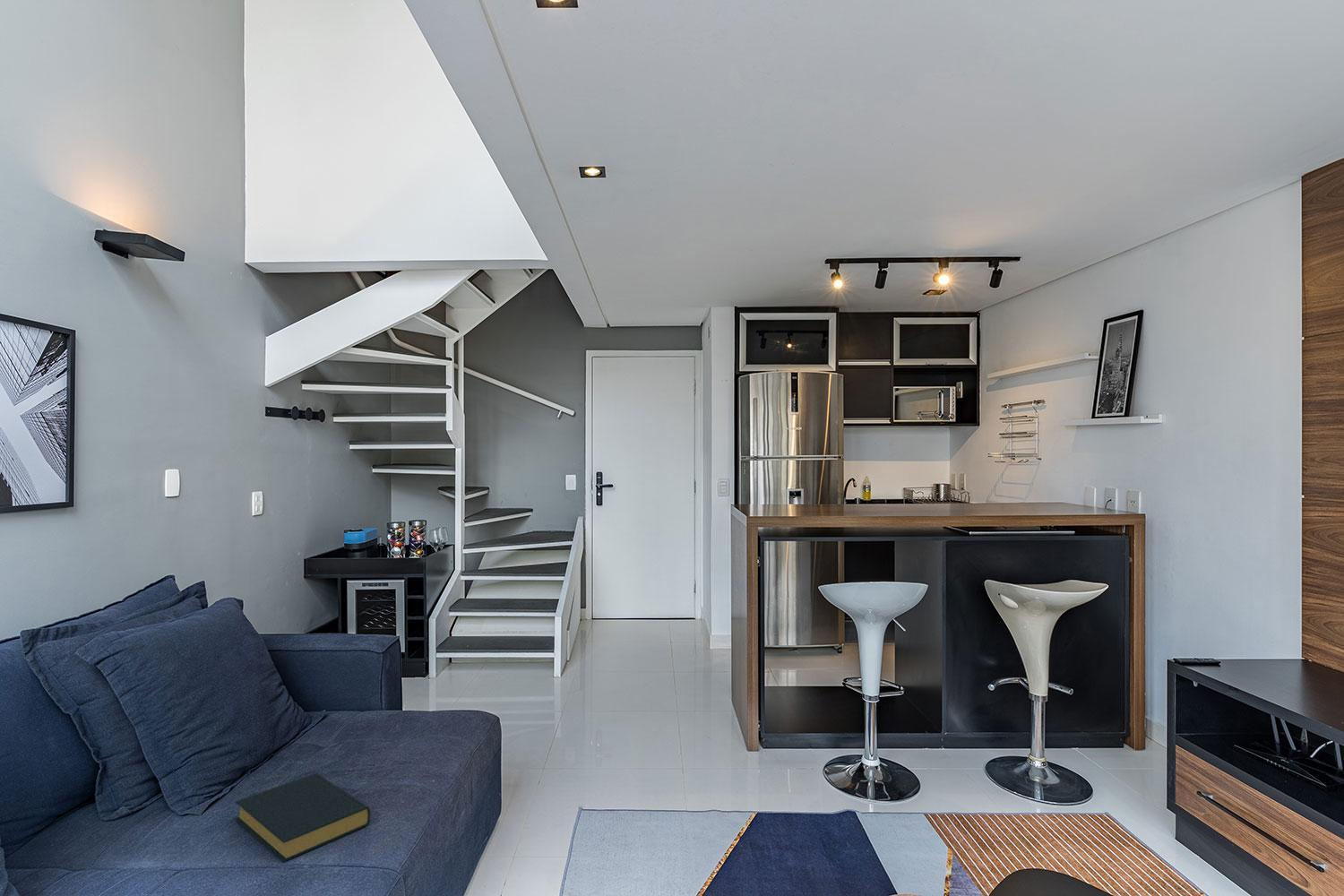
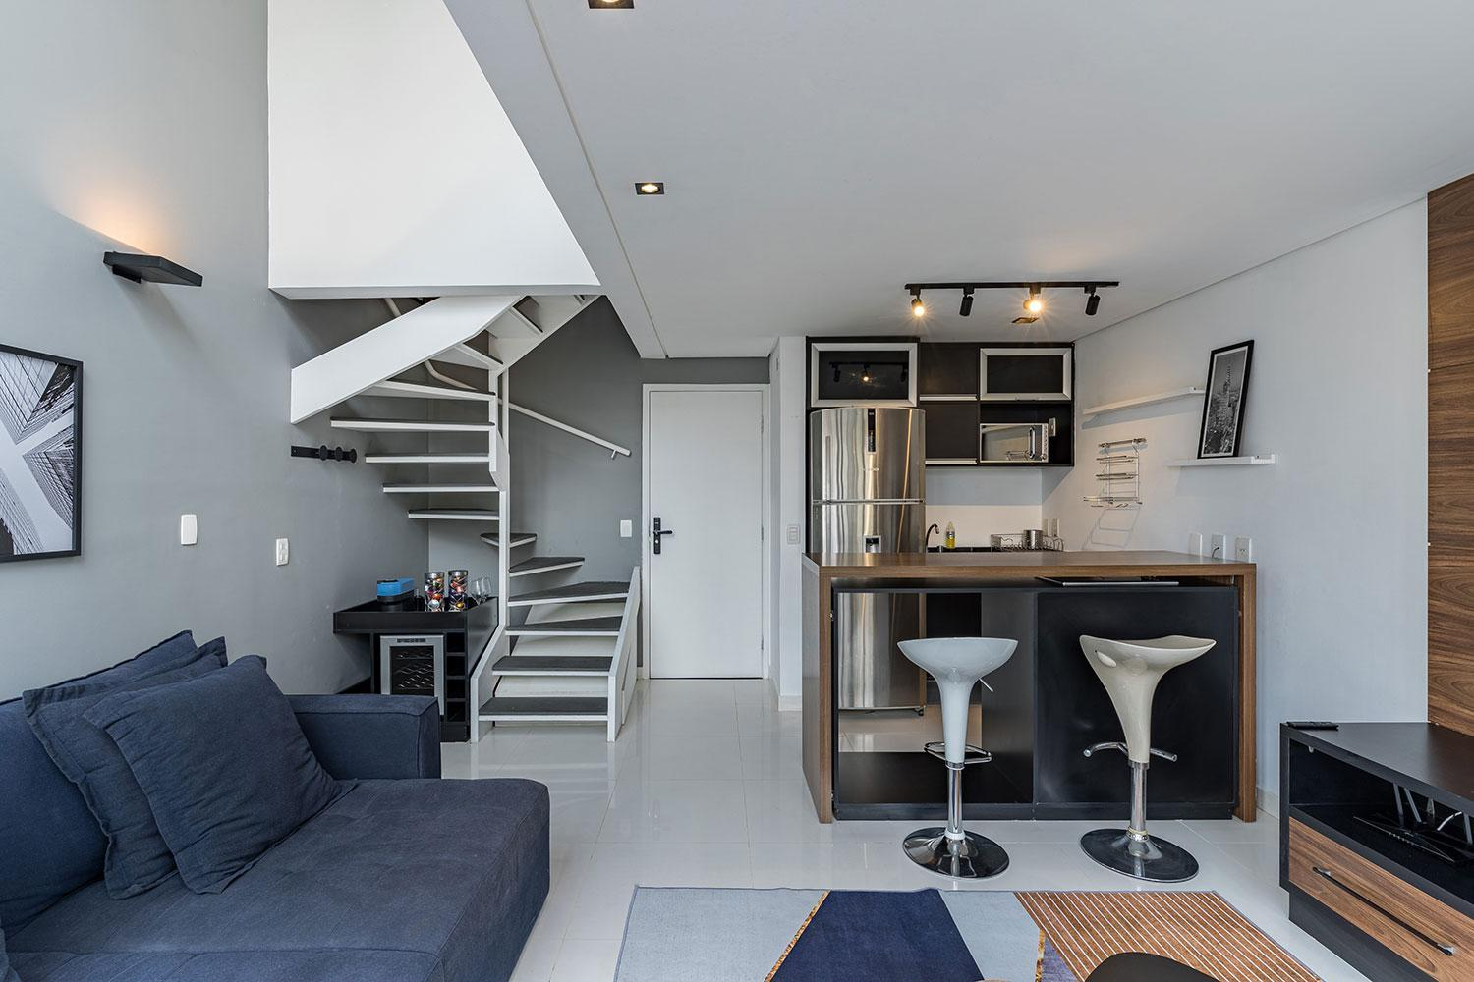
- hardback book [235,772,371,863]
